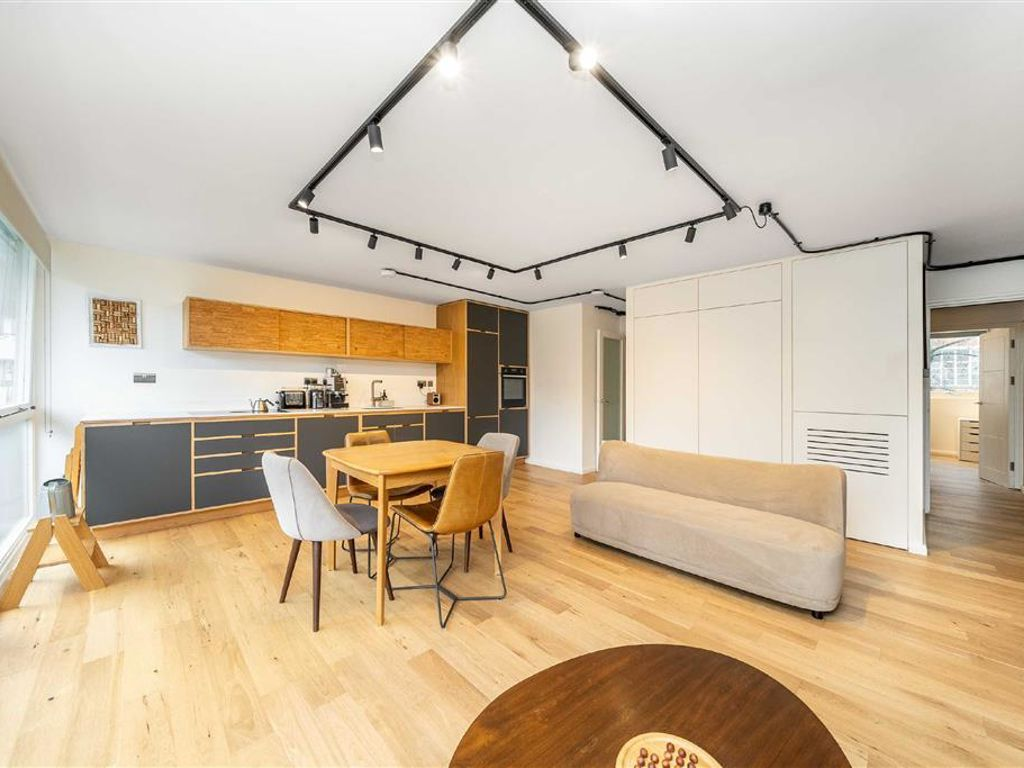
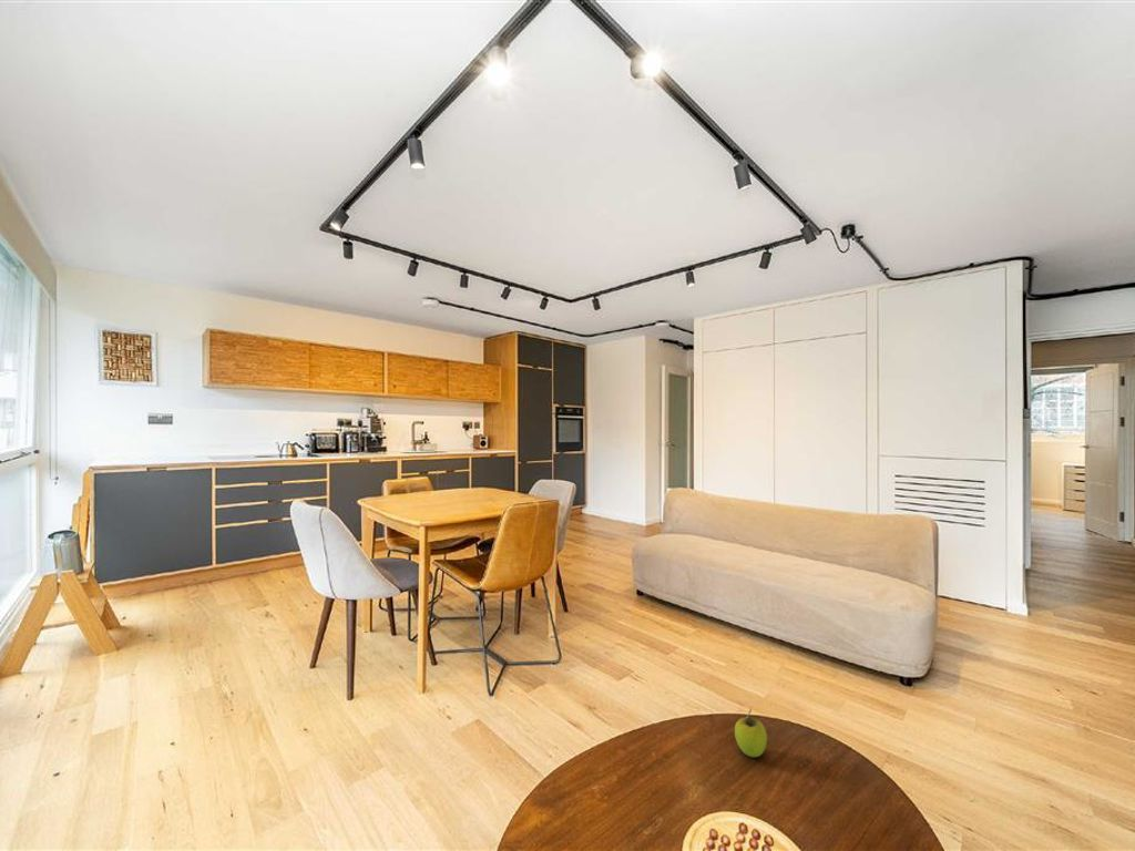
+ fruit [734,708,768,758]
